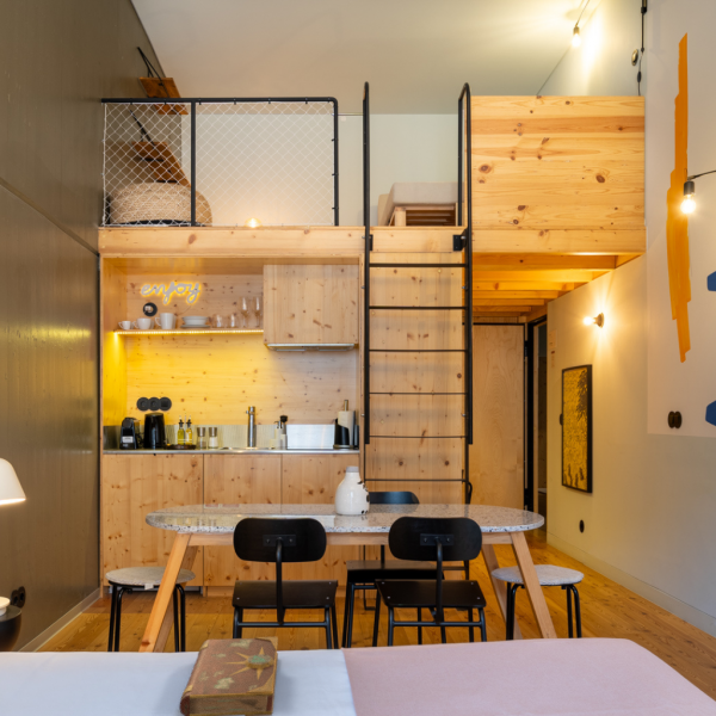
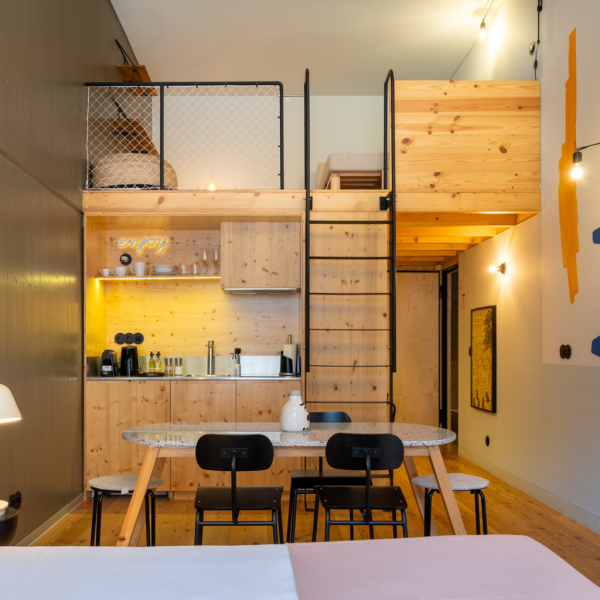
- book [178,636,279,716]
